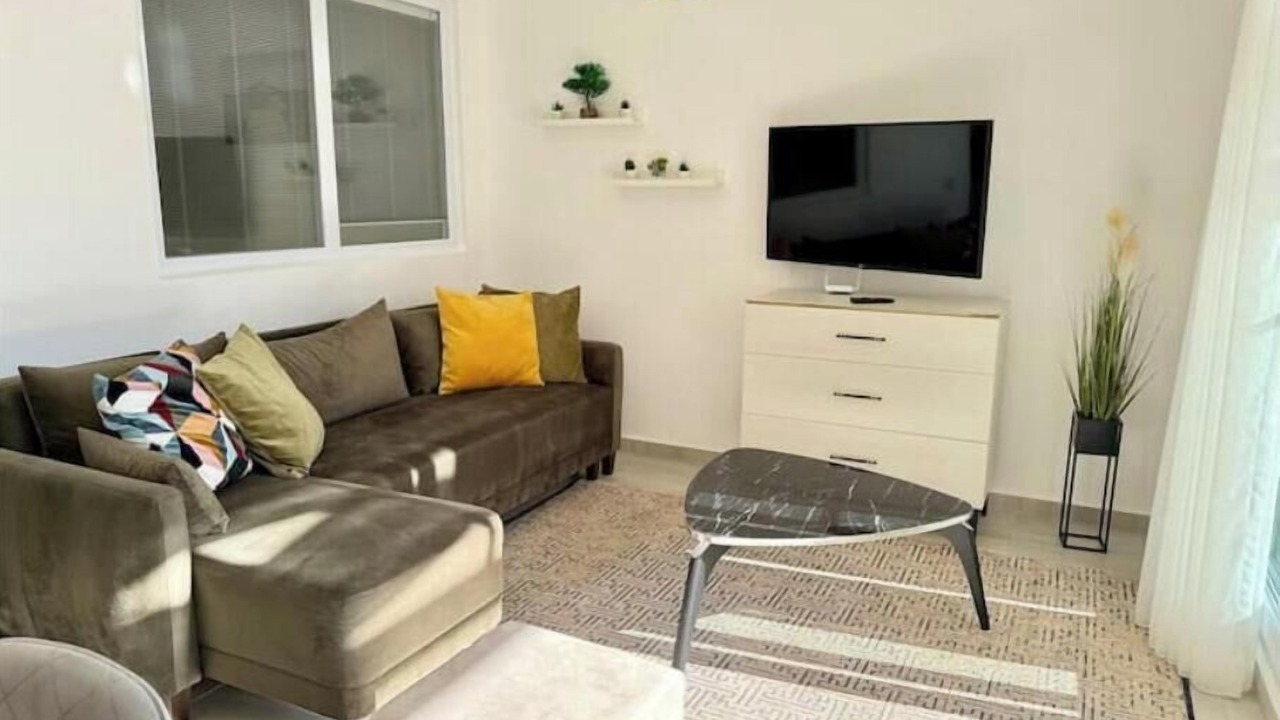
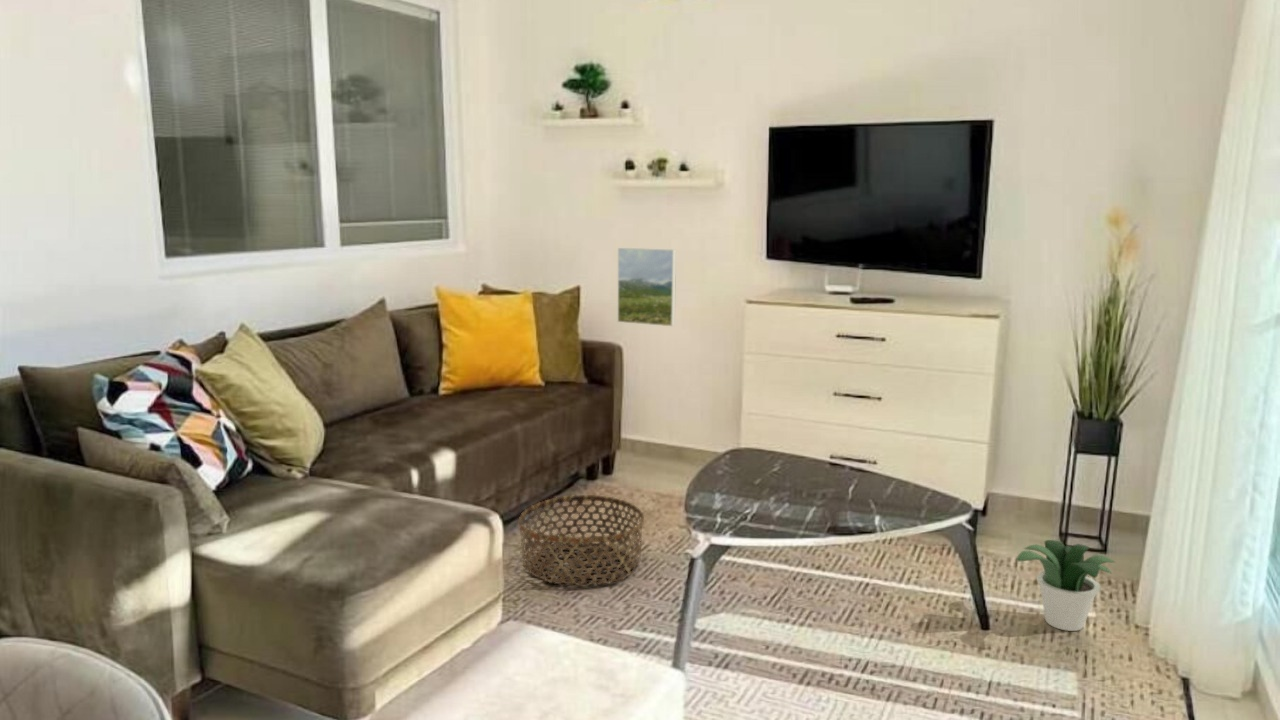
+ basket [518,494,645,587]
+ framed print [617,247,677,327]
+ potted plant [1015,539,1117,632]
